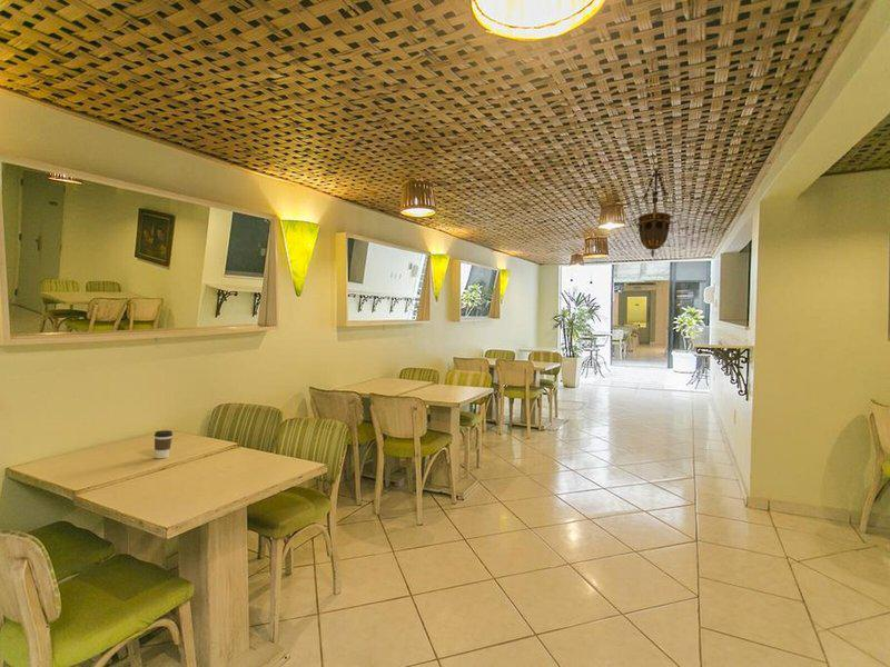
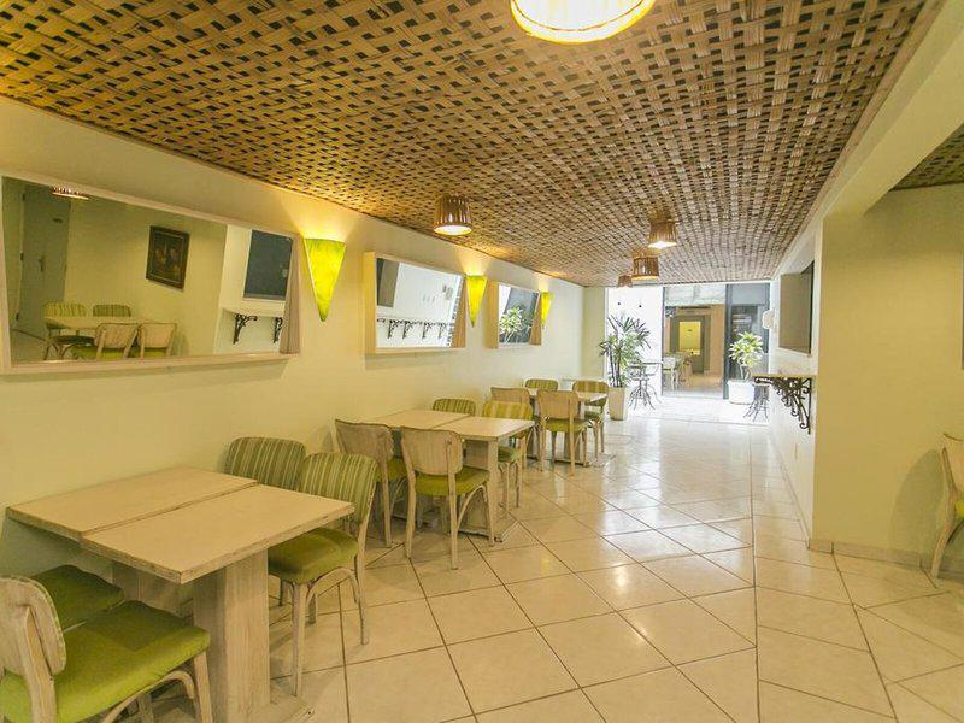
- coffee cup [154,429,174,459]
- hanging lantern [630,162,680,258]
